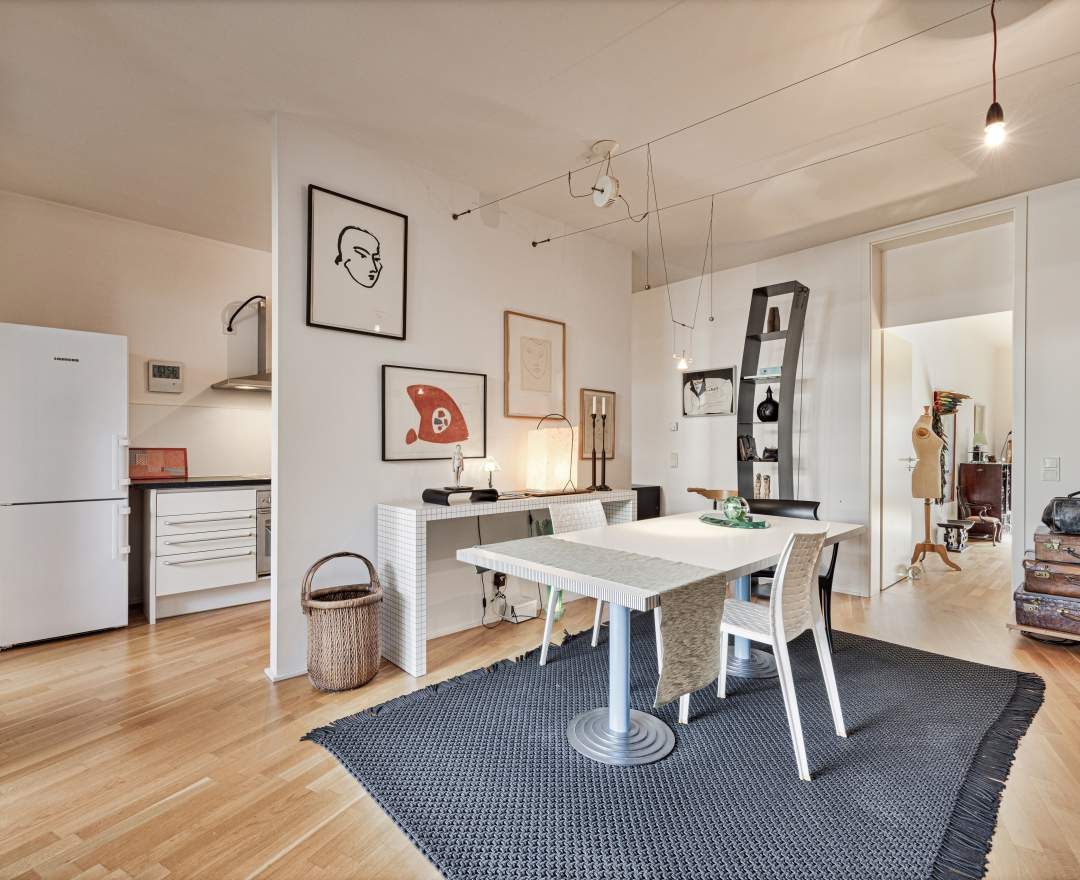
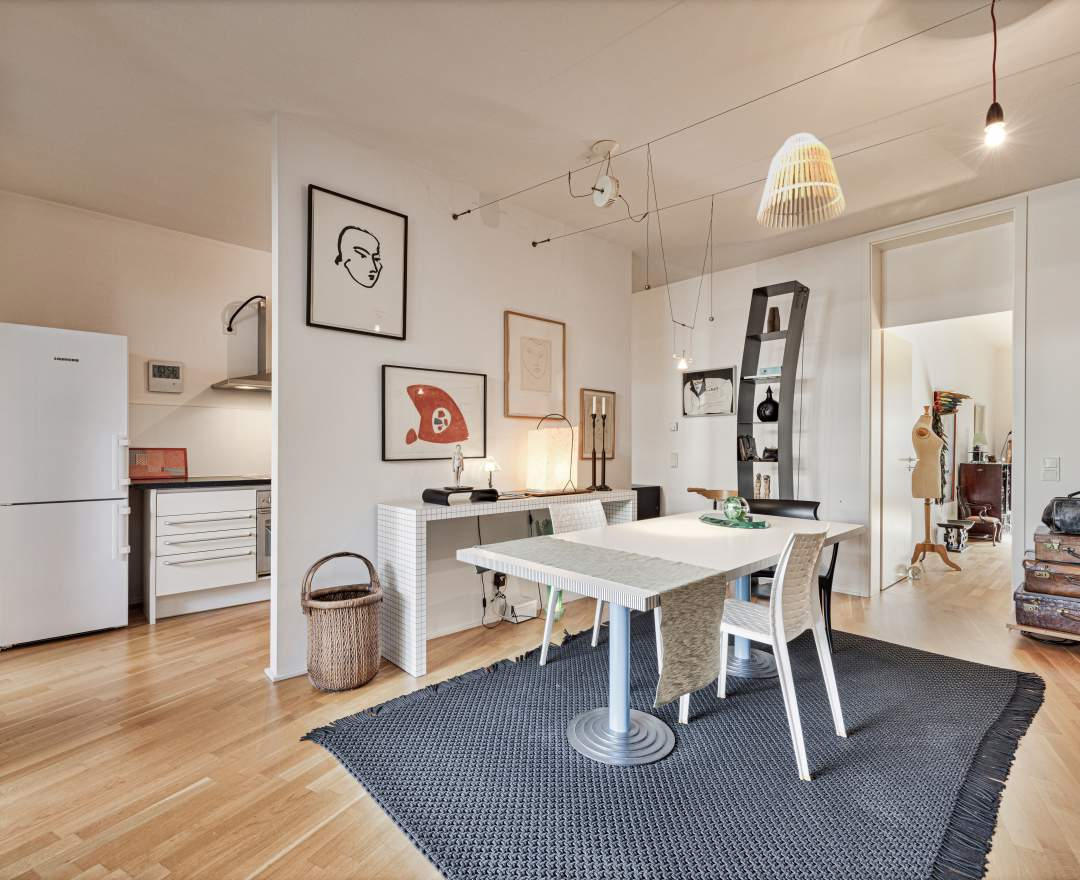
+ lamp shade [756,132,847,229]
